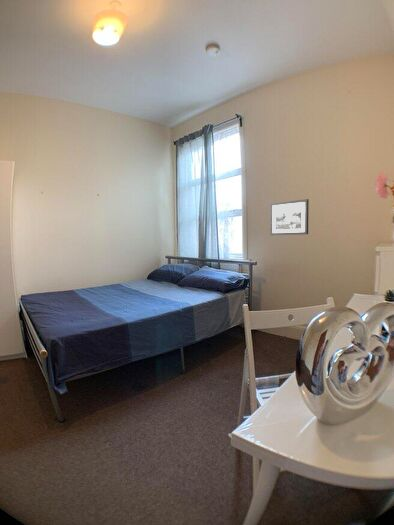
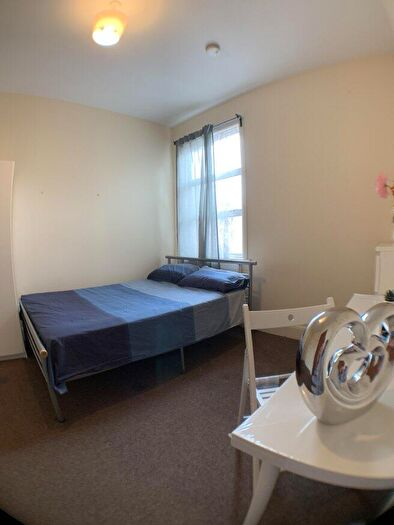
- picture frame [269,198,310,236]
